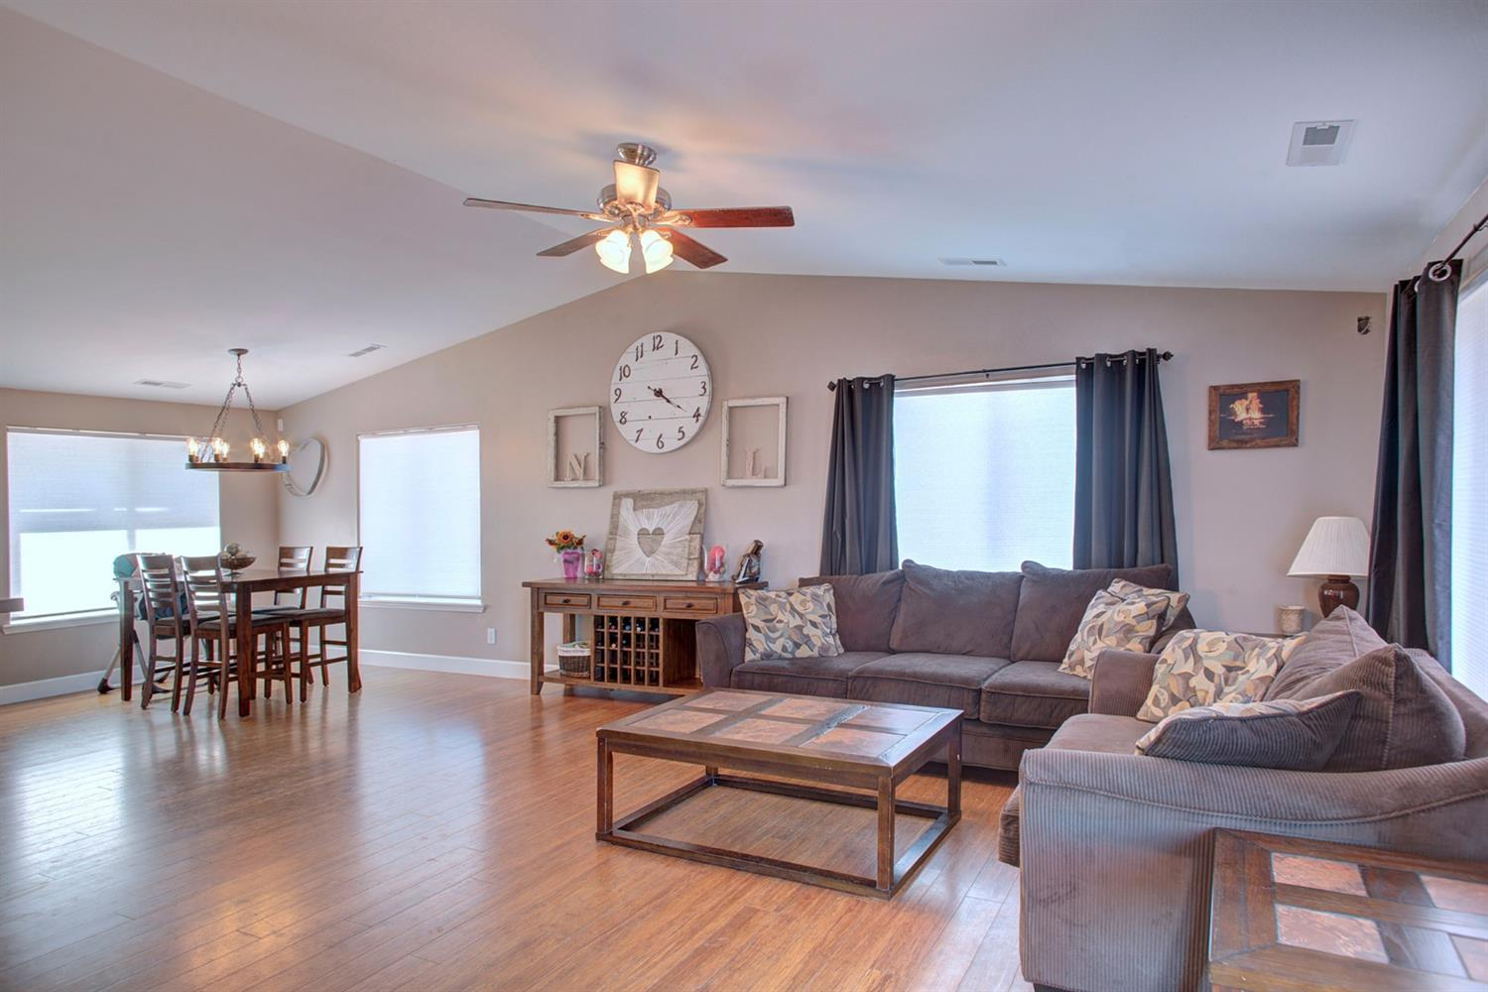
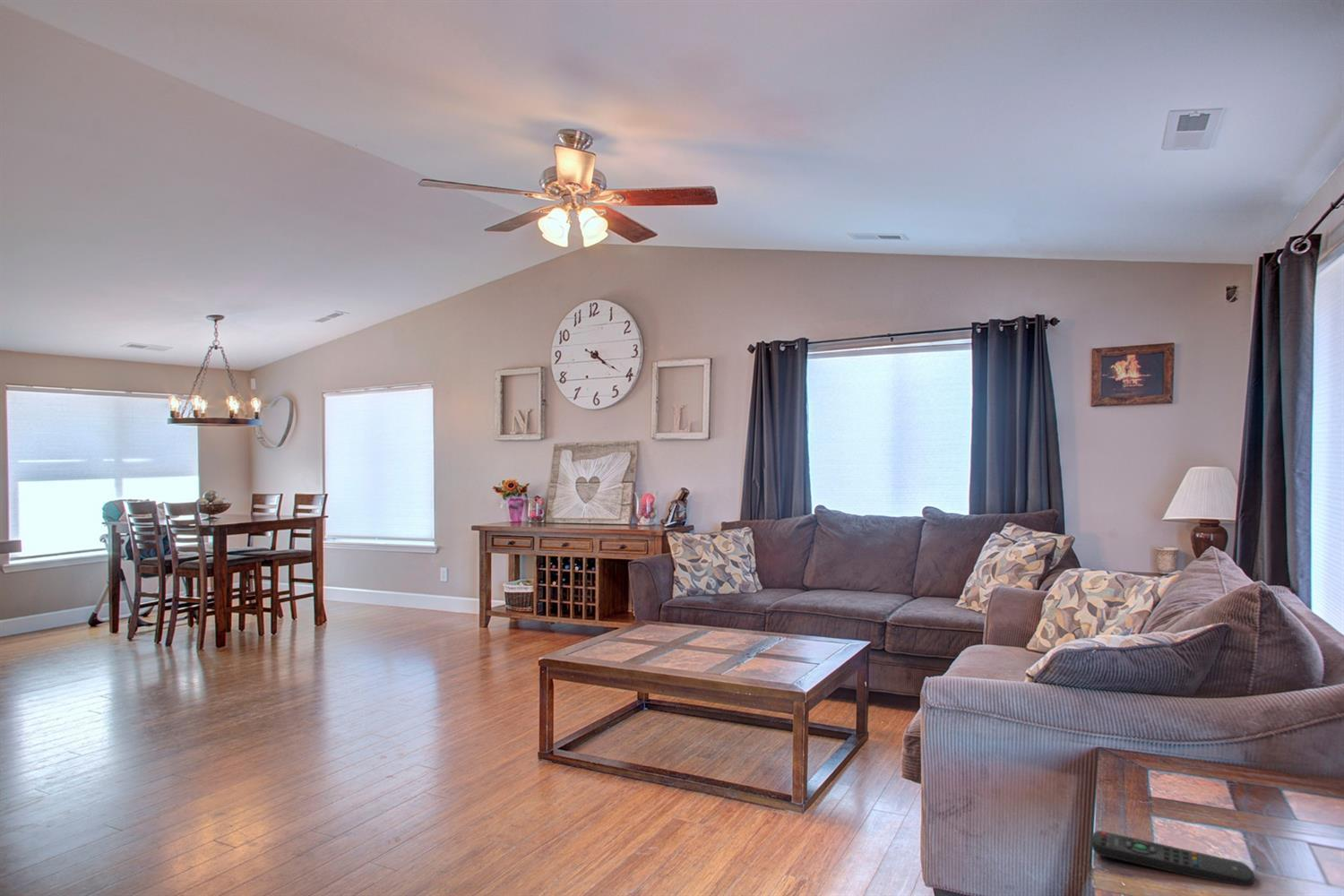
+ remote control [1090,830,1255,887]
